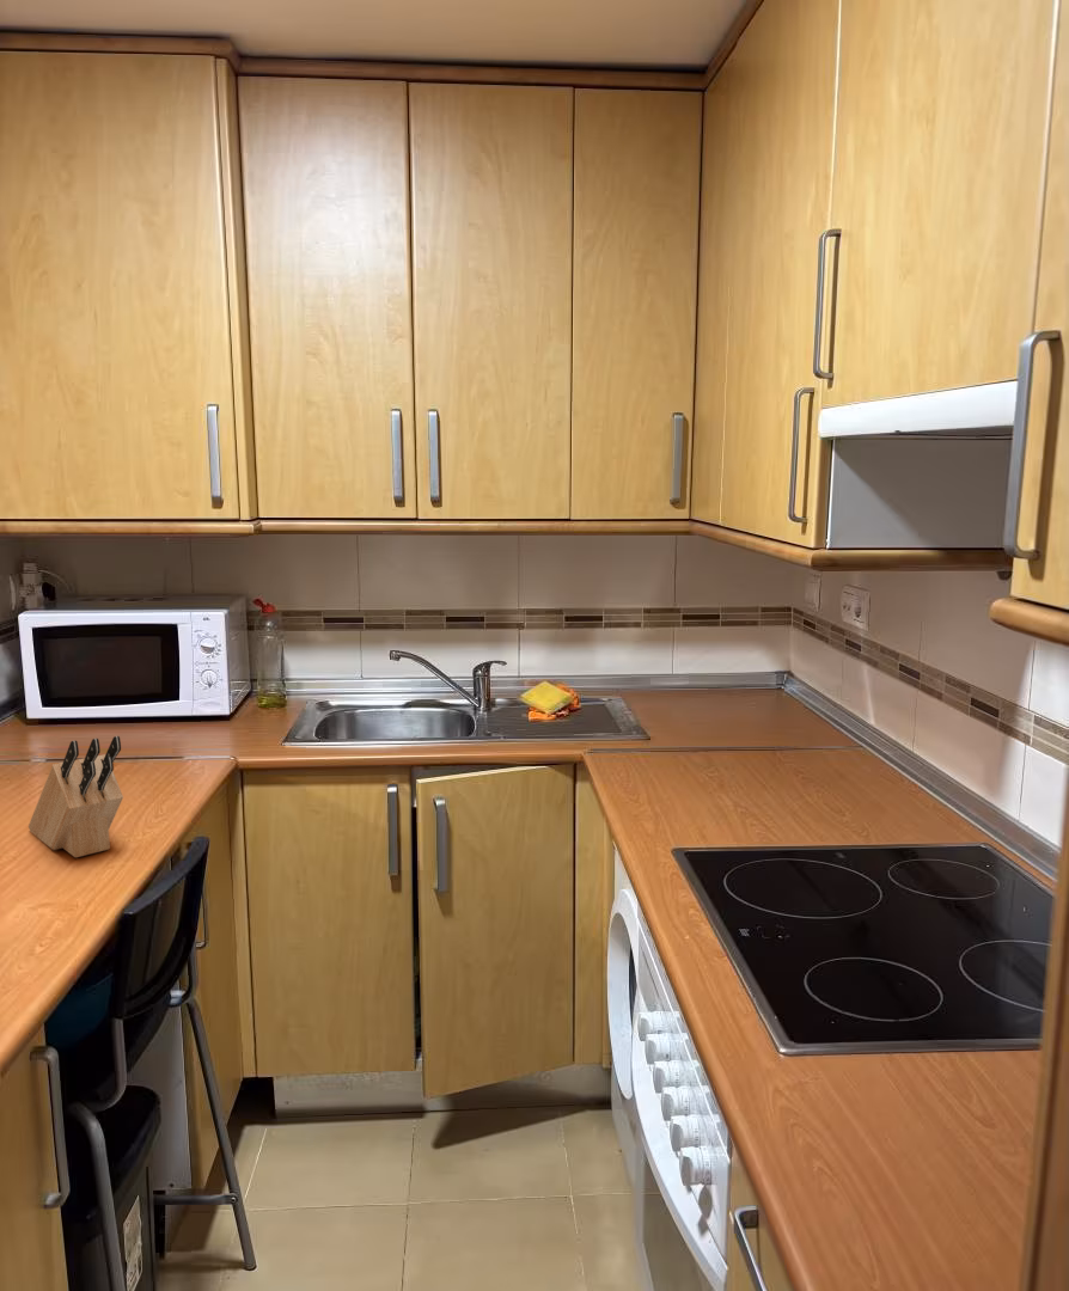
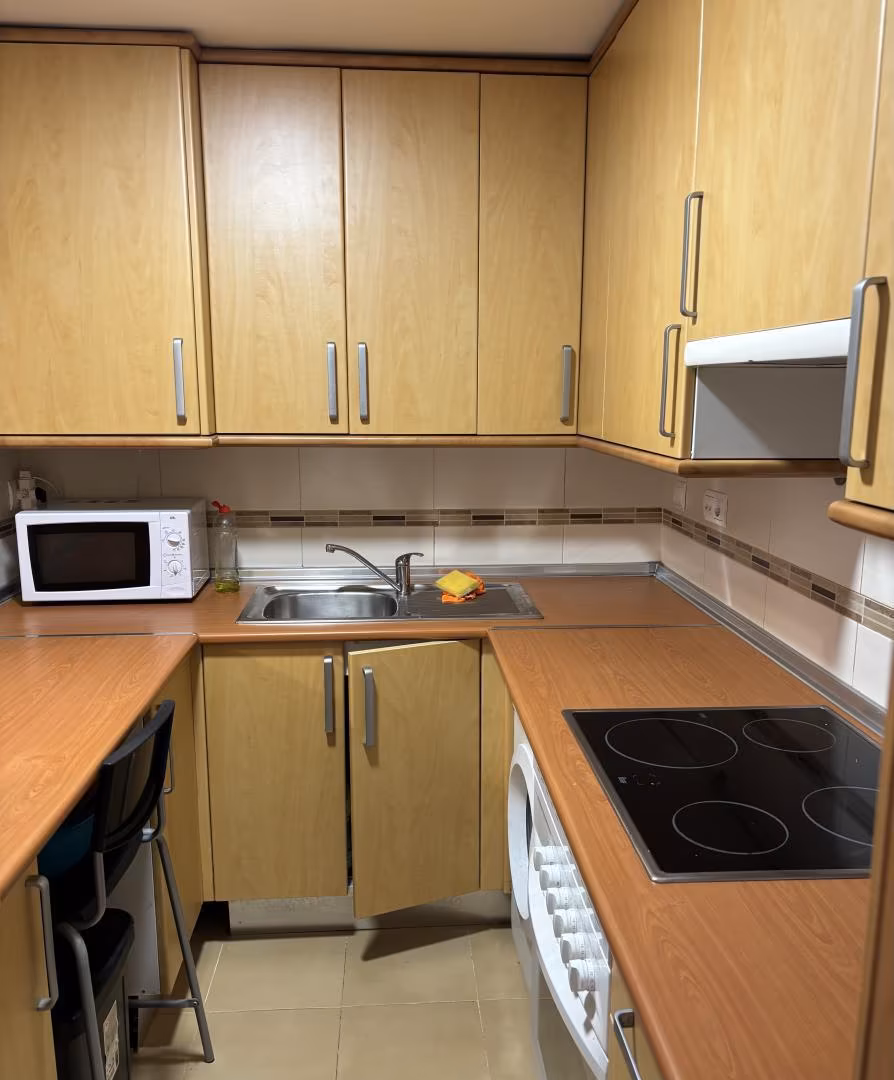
- knife block [28,735,124,858]
